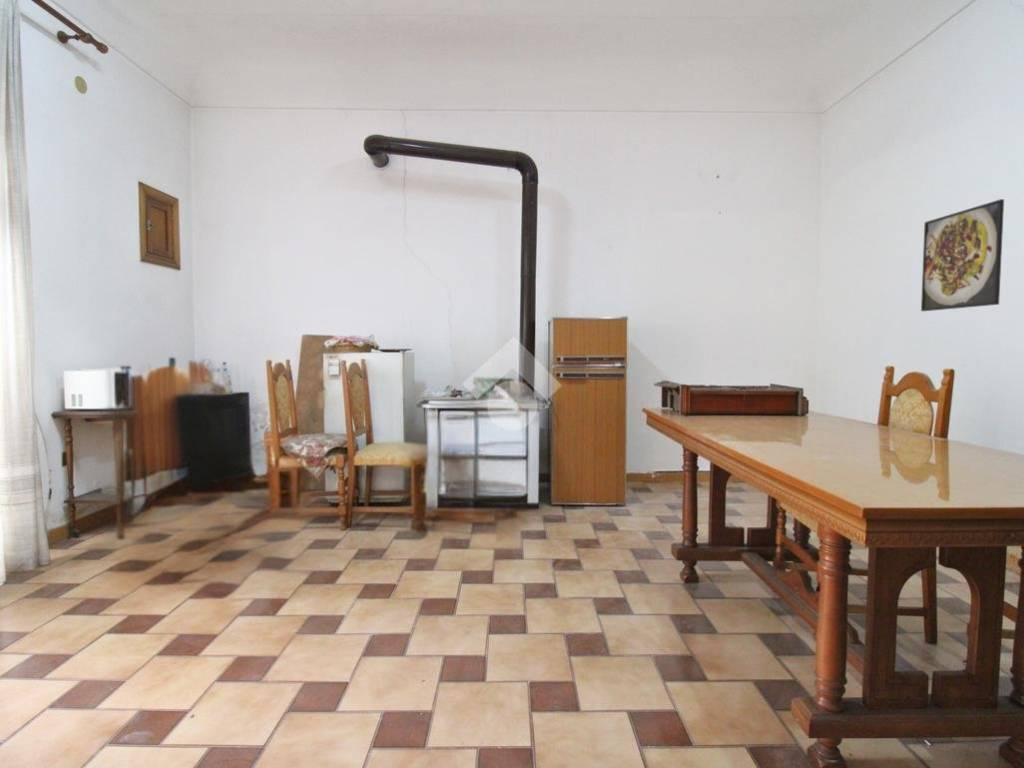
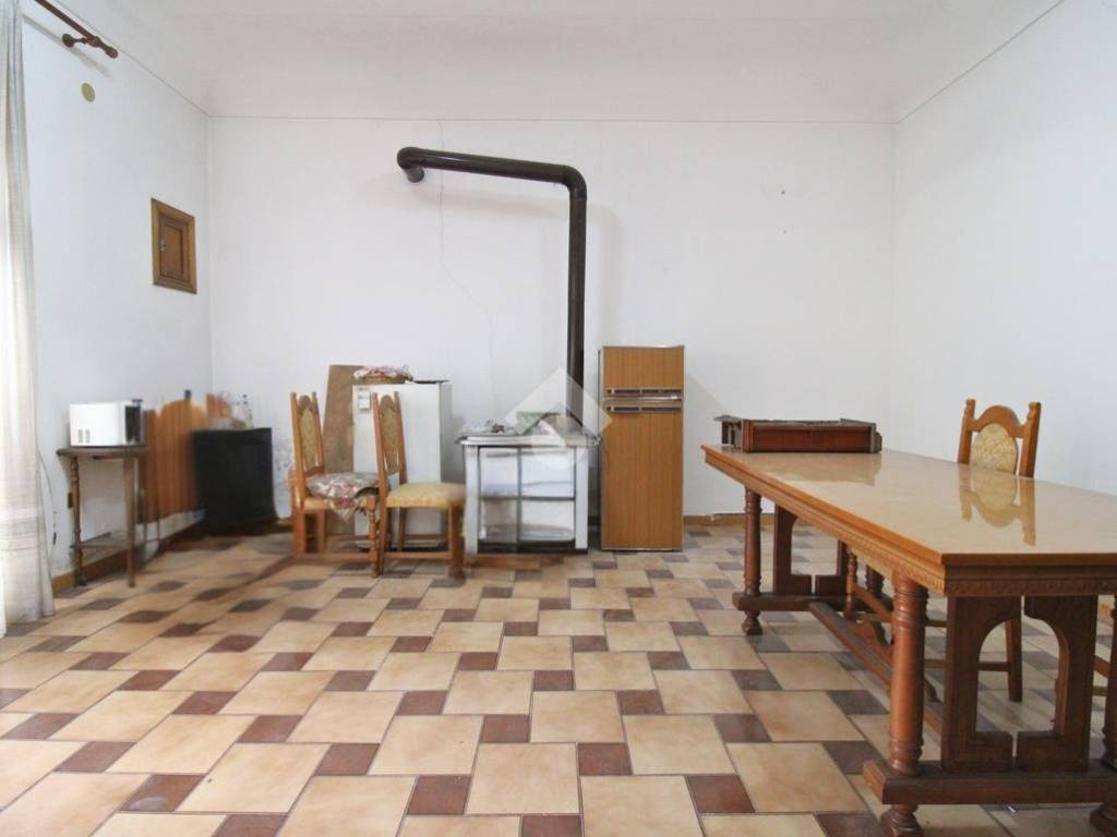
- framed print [920,198,1005,312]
